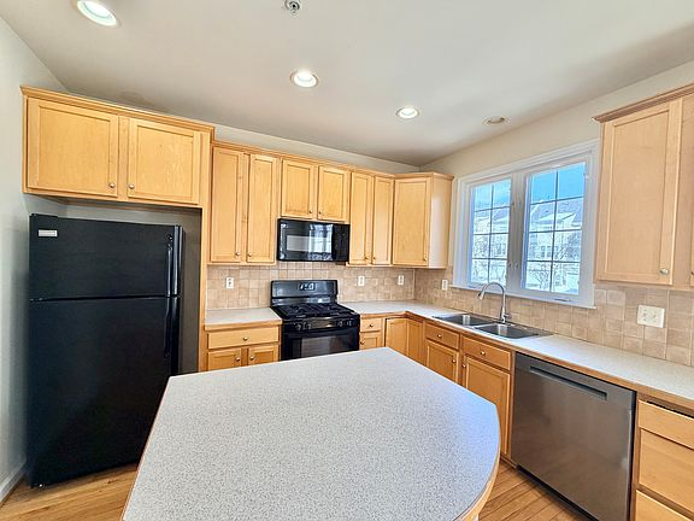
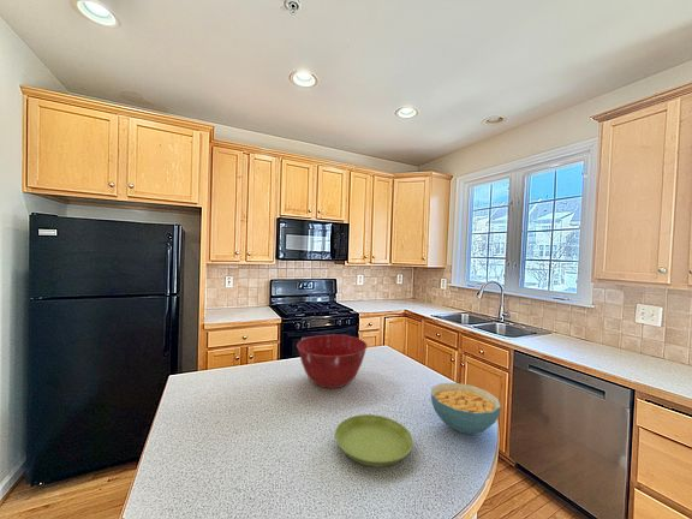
+ saucer [334,413,414,469]
+ mixing bowl [296,334,369,389]
+ cereal bowl [430,382,502,435]
